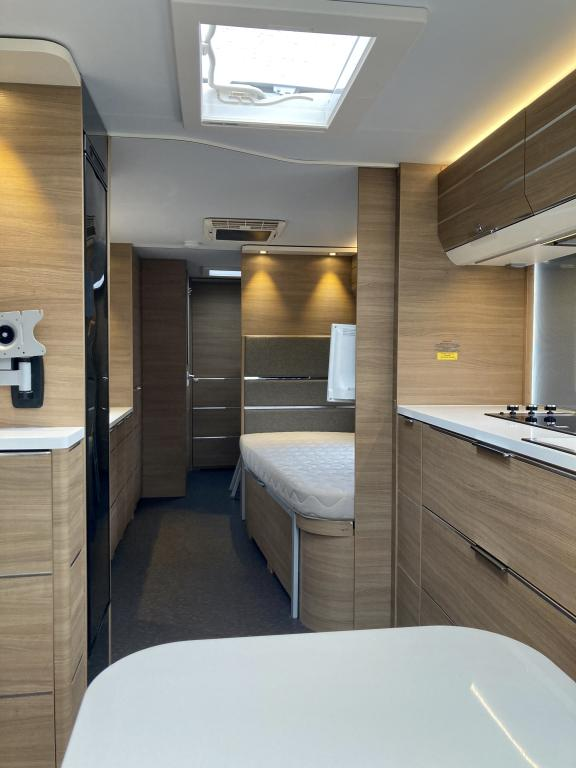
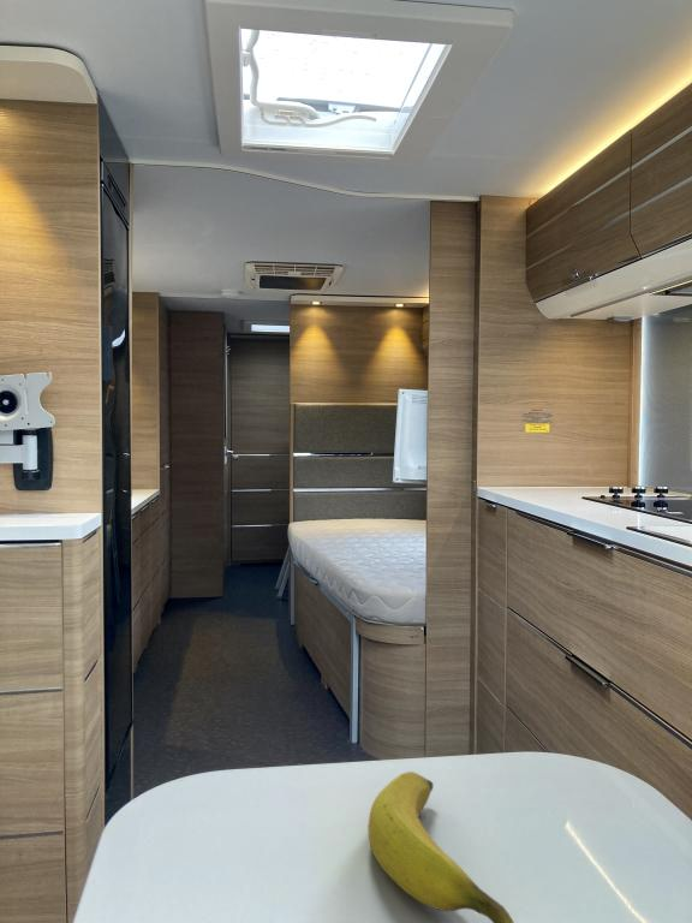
+ banana [366,770,515,923]
